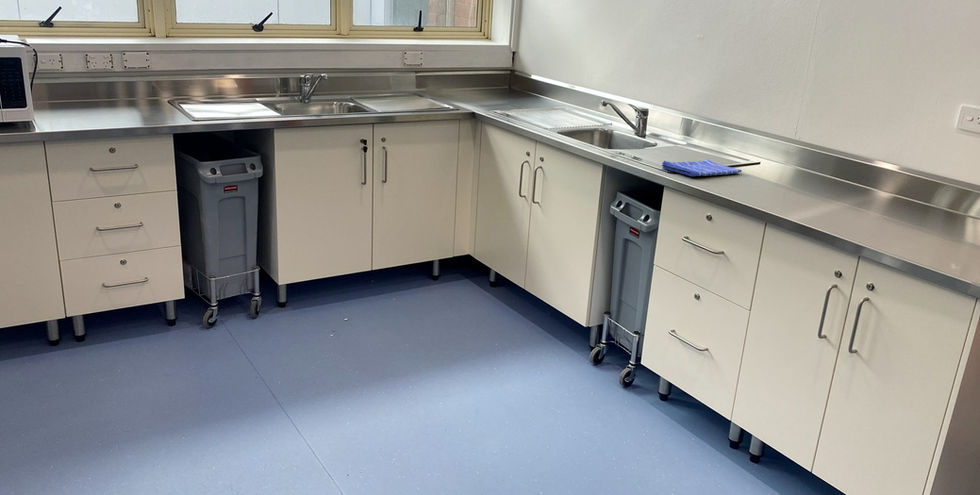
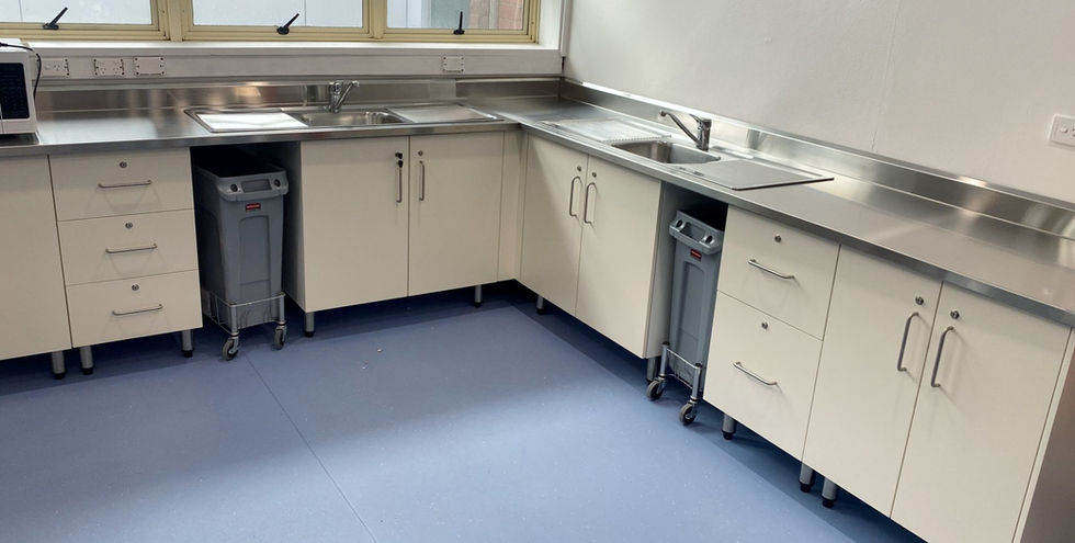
- dish towel [661,159,743,177]
